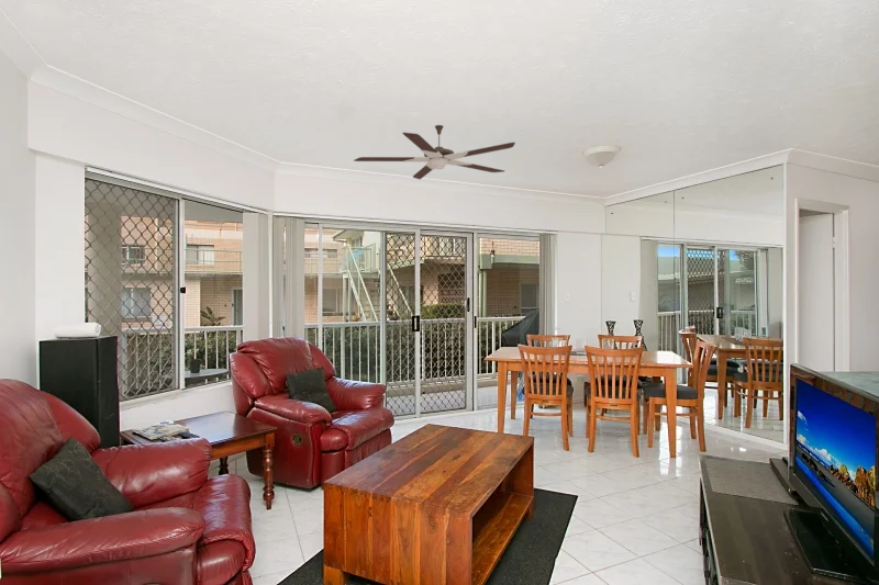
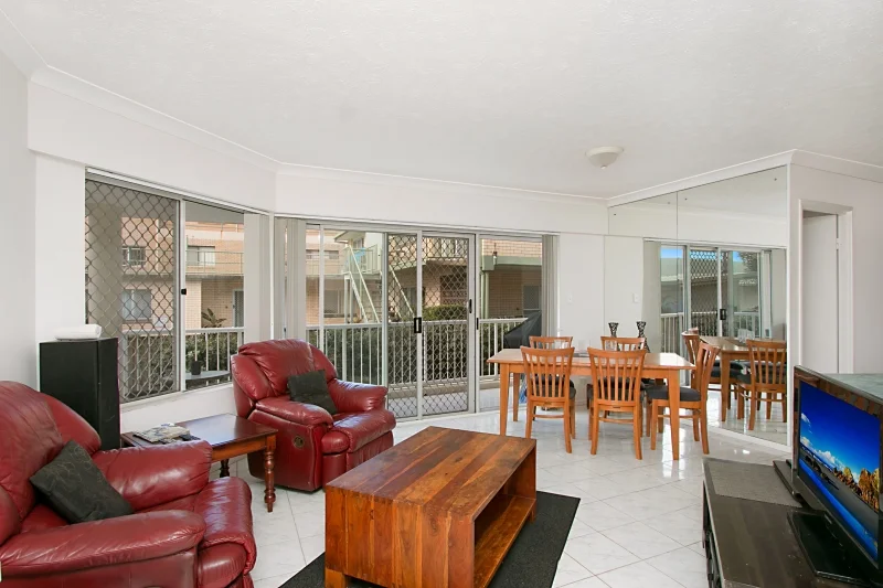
- ceiling fan [353,124,516,180]
